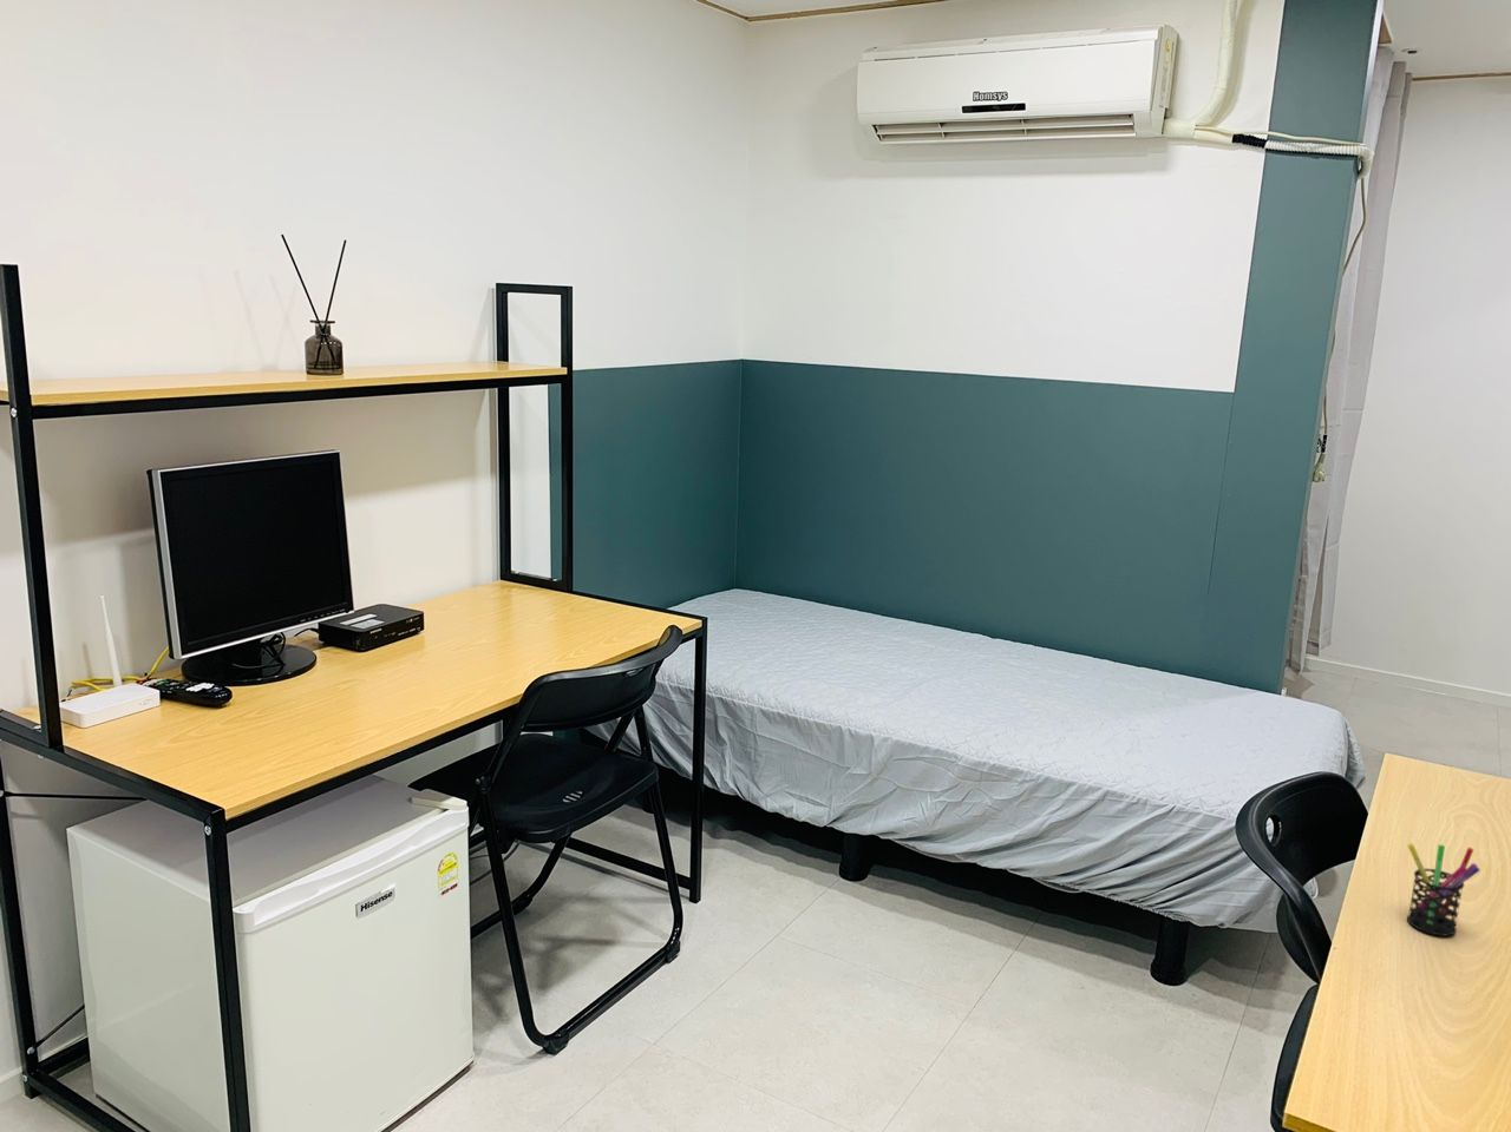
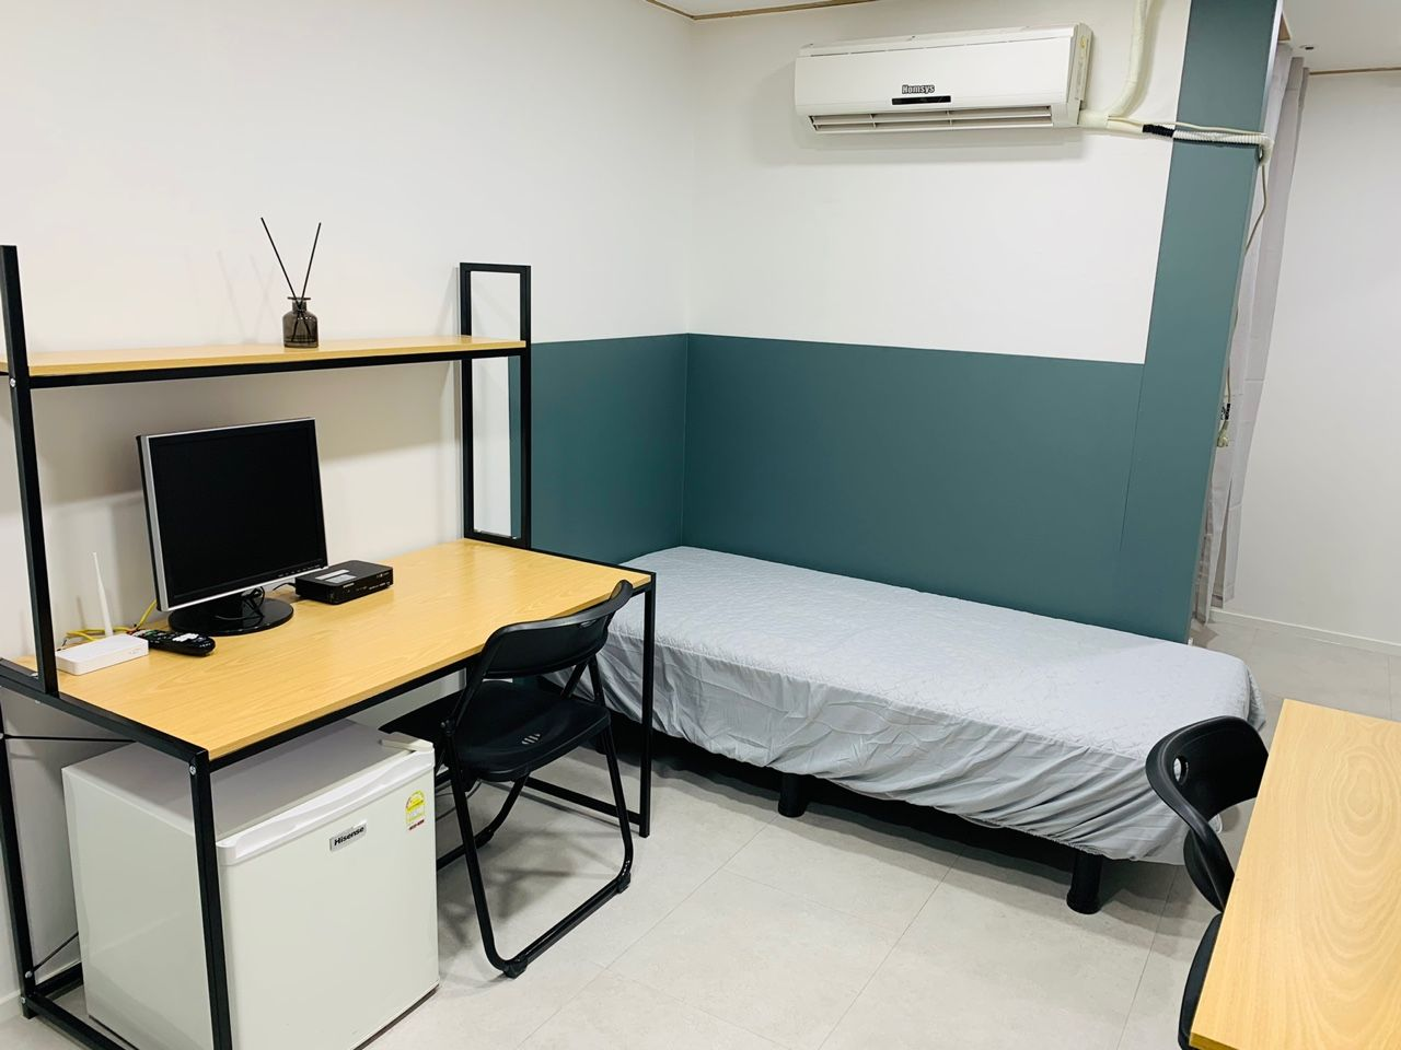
- pen holder [1406,842,1481,937]
